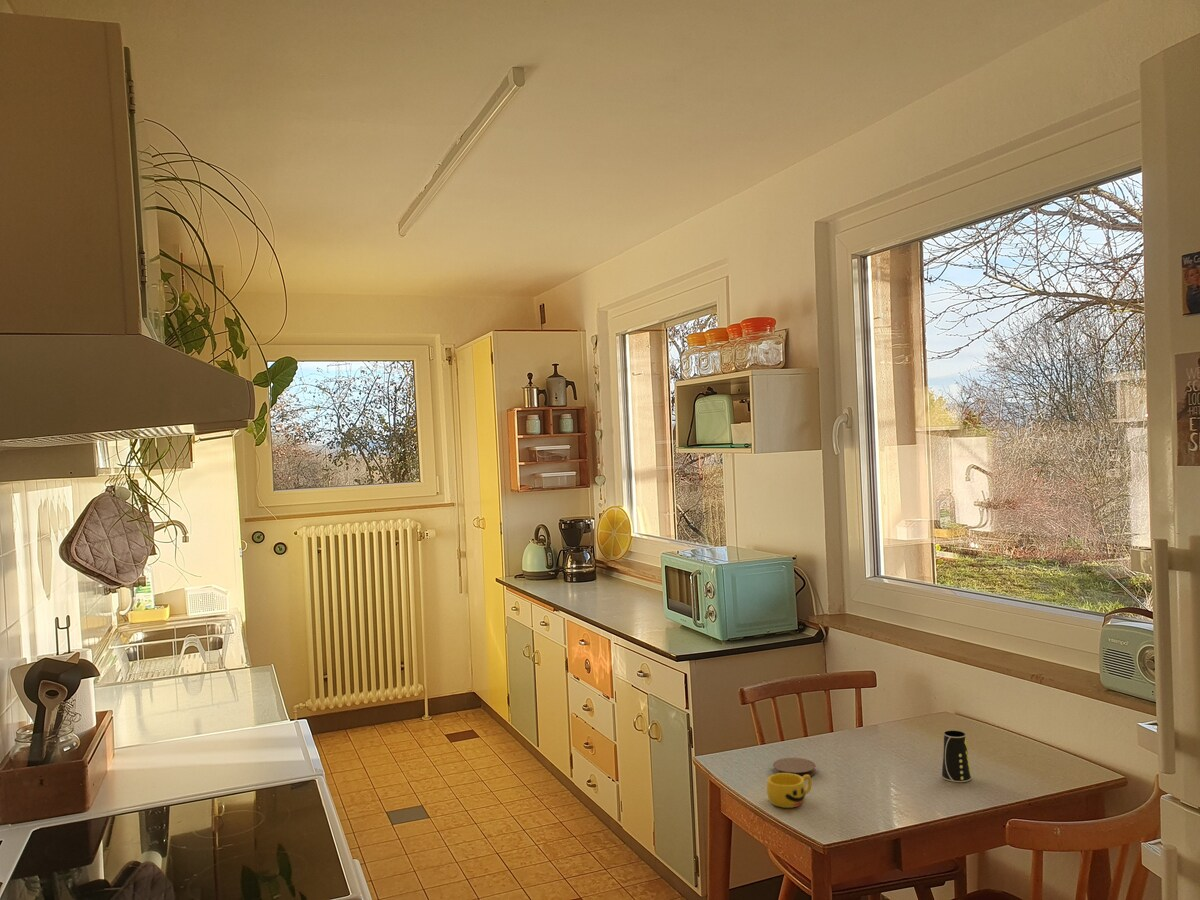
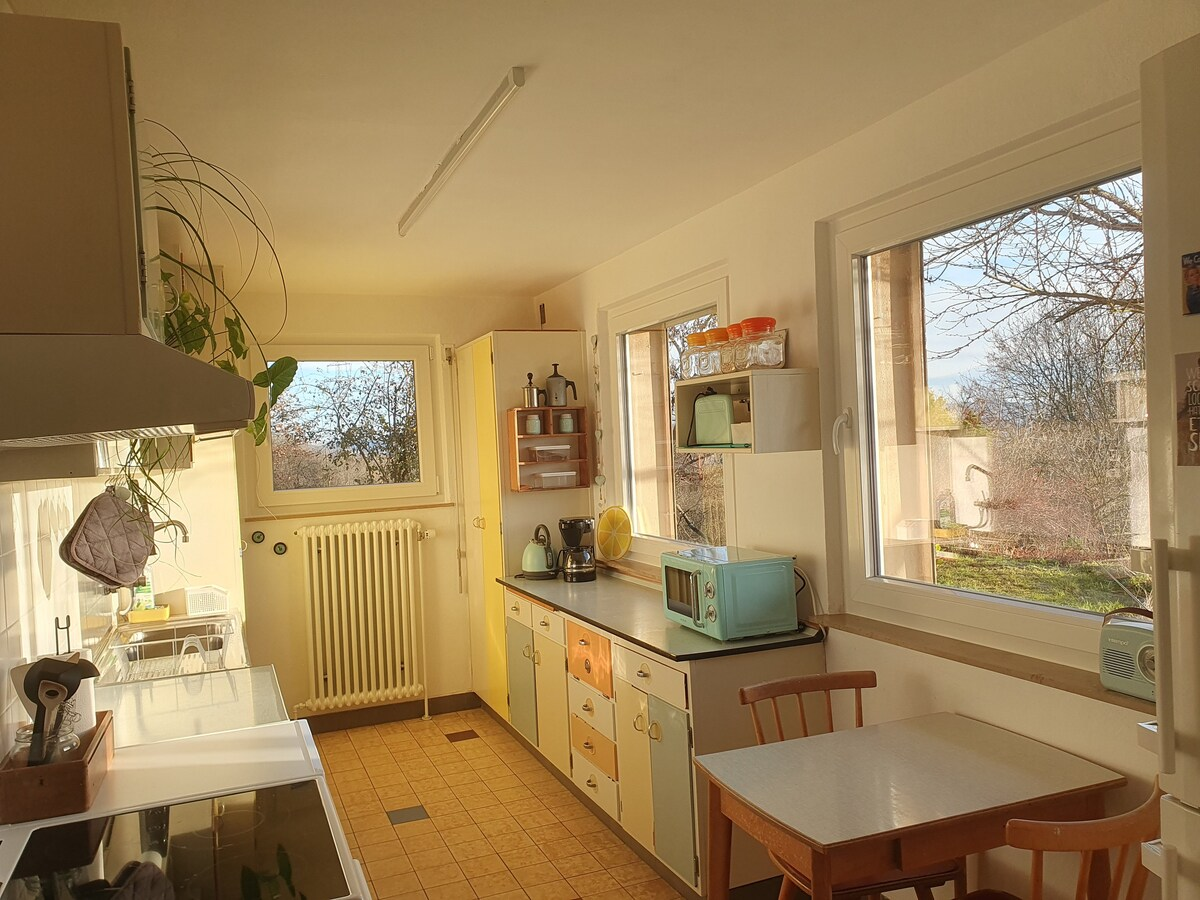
- coaster [772,757,817,777]
- cup [766,773,813,809]
- cup [941,730,972,783]
